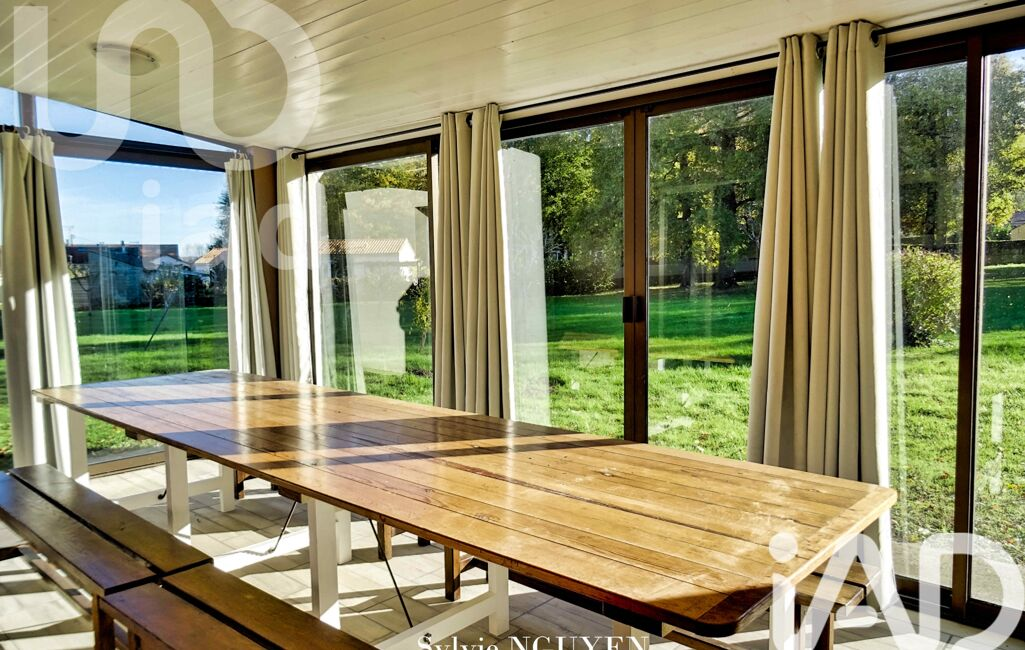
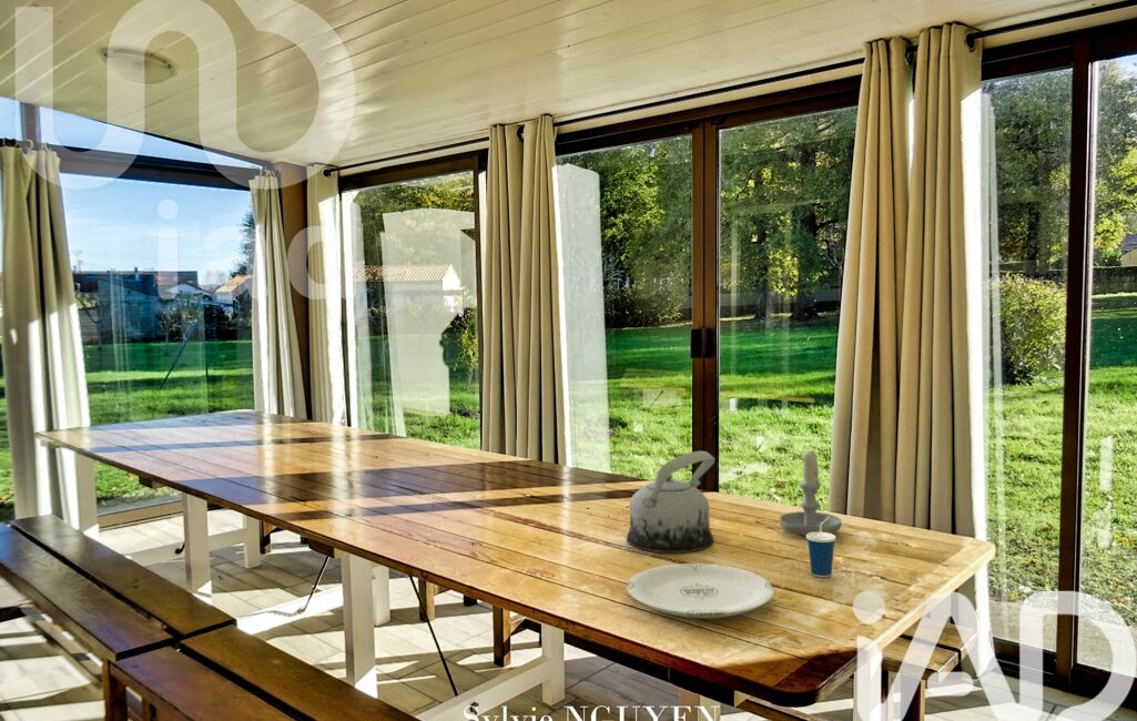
+ candle [779,447,843,537]
+ cup [805,517,837,578]
+ teapot [626,450,717,554]
+ plate [626,562,775,619]
